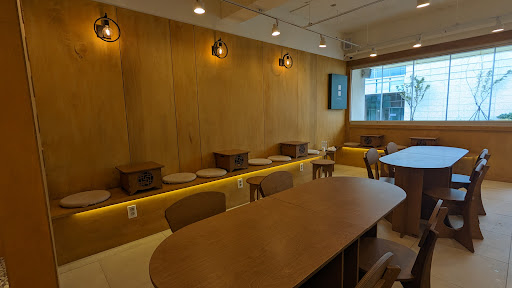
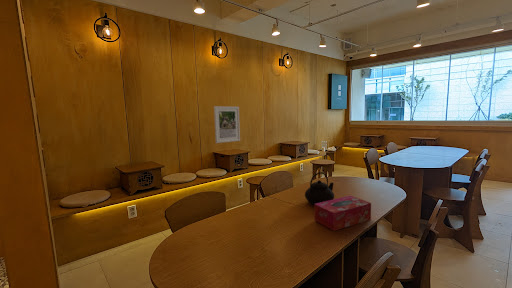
+ teapot [304,171,335,206]
+ tissue box [314,195,372,232]
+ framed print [213,105,241,144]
